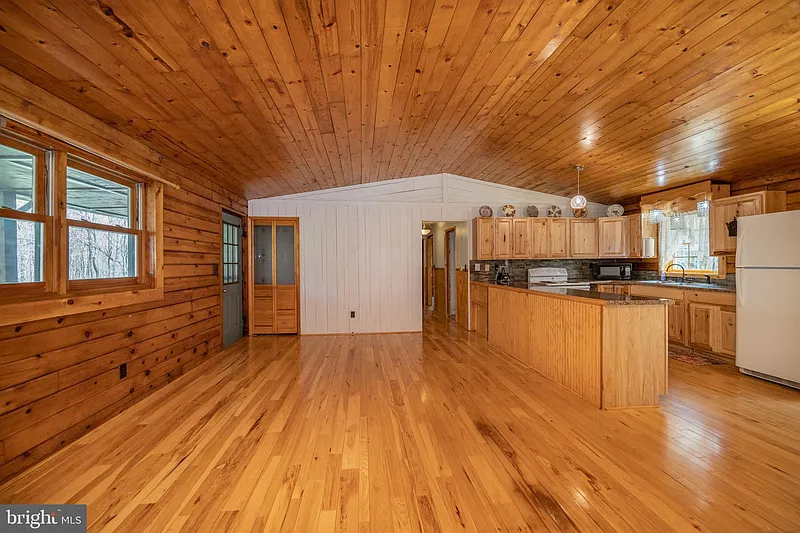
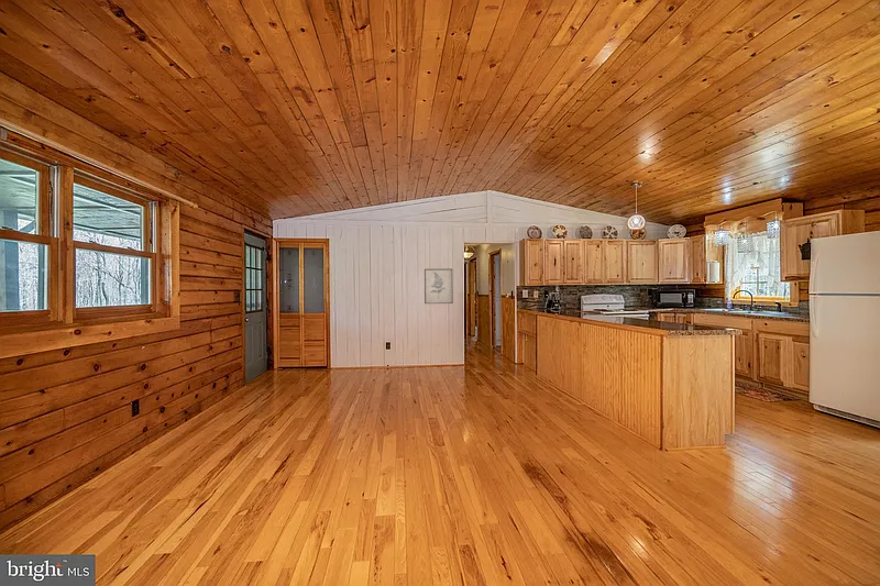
+ wall art [424,268,454,305]
